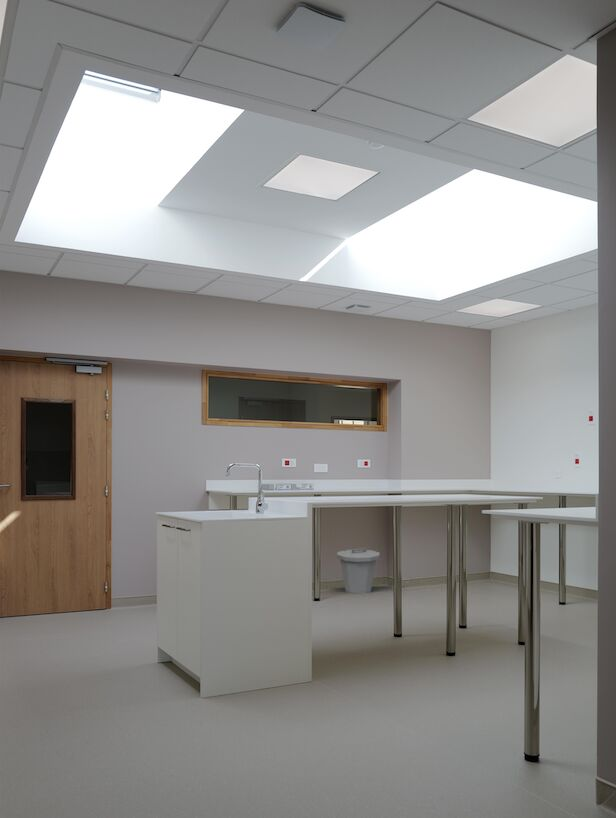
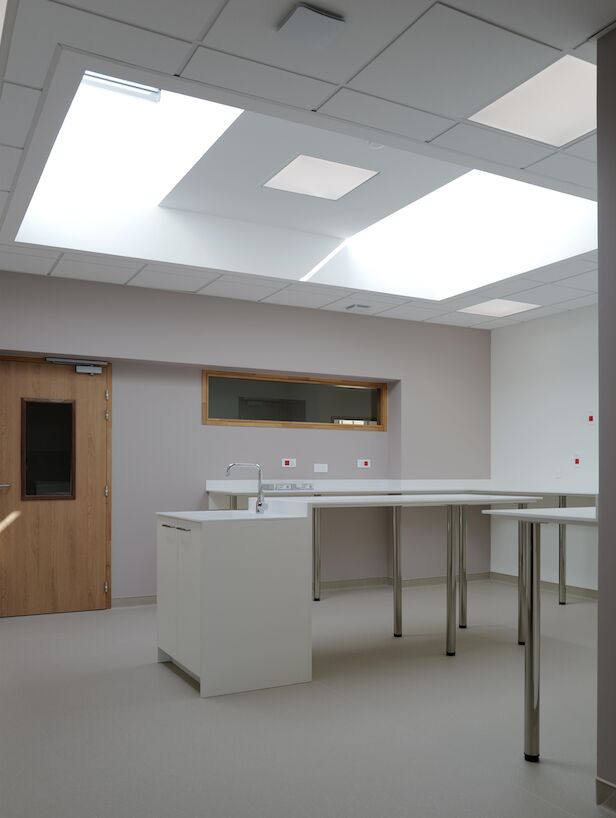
- trash can [336,547,381,594]
